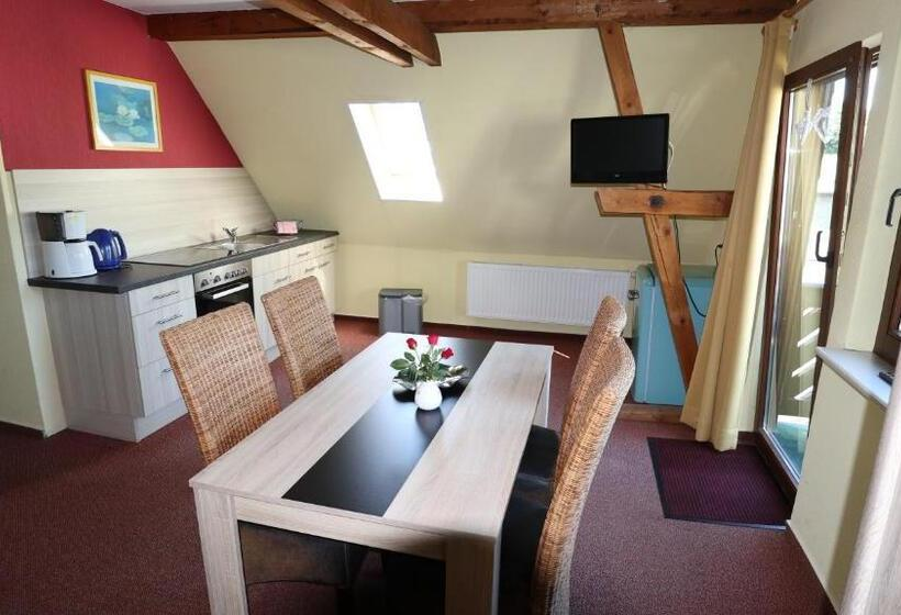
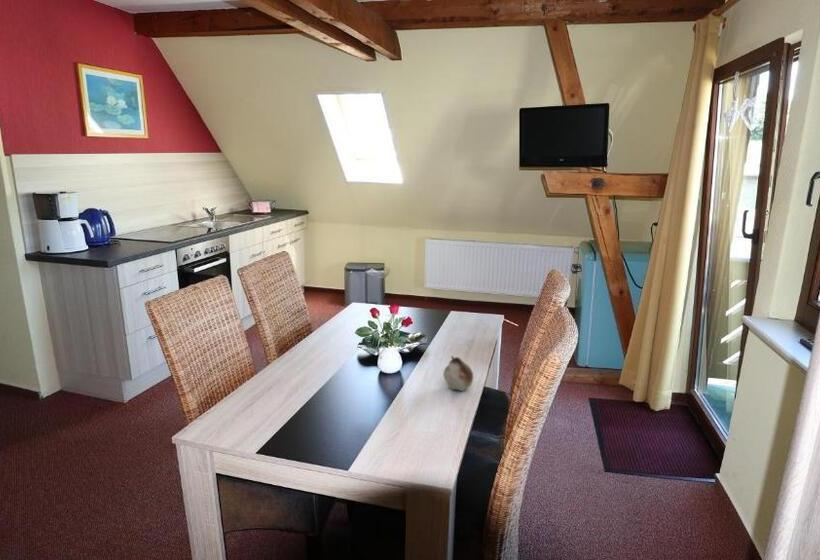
+ fruit [442,355,474,392]
